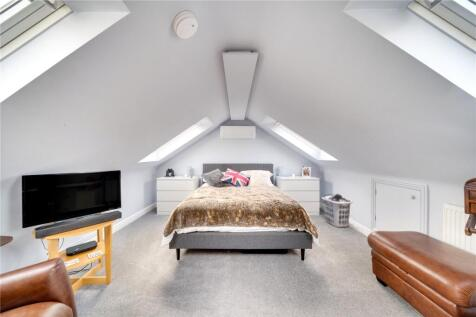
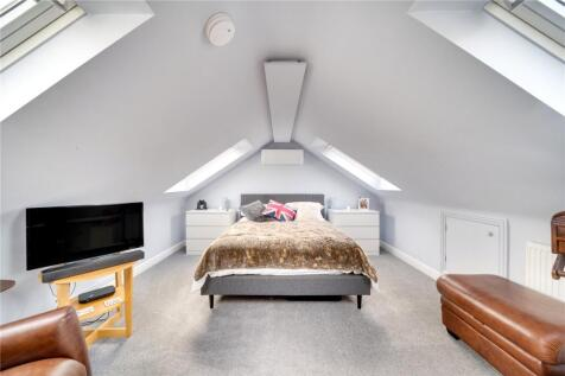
- clothes hamper [321,193,354,228]
